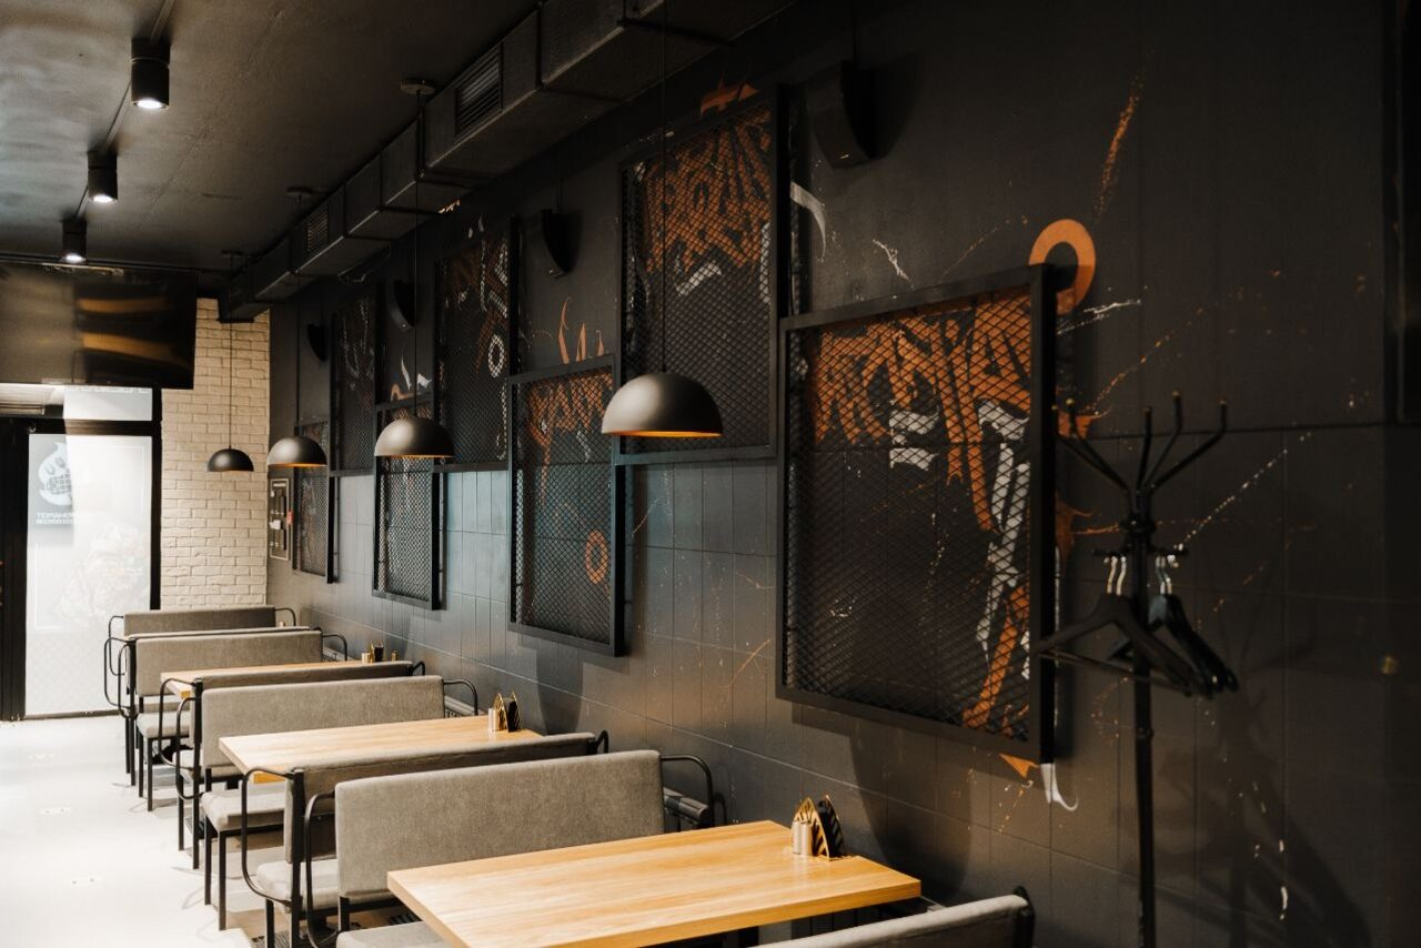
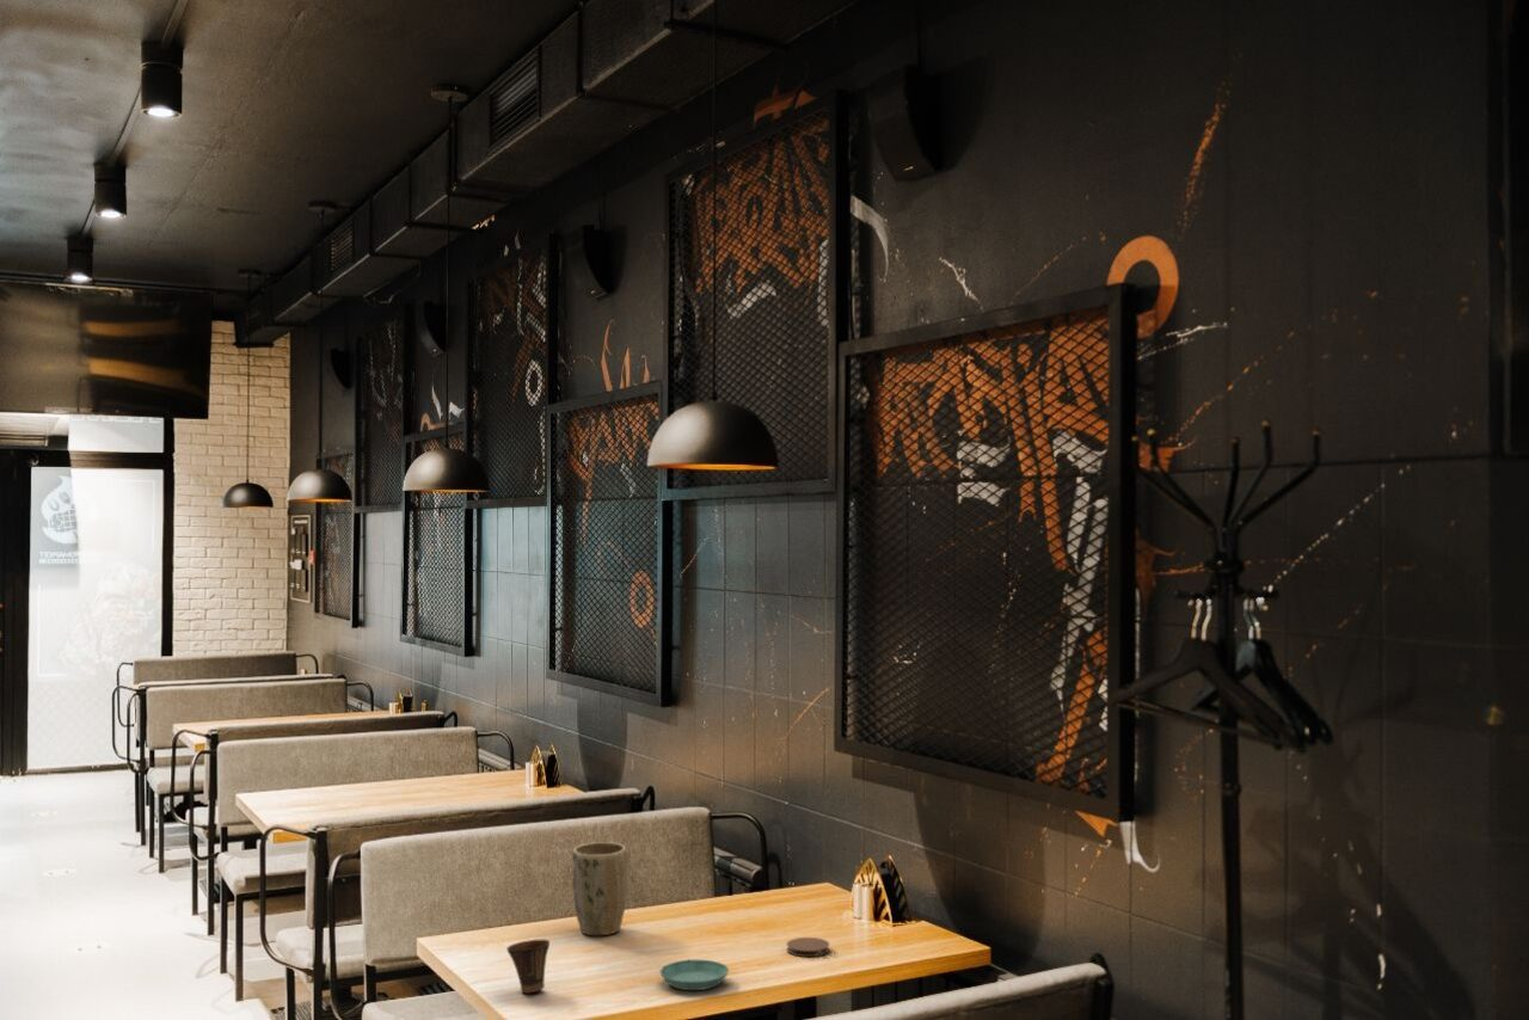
+ coaster [786,936,830,958]
+ plant pot [571,841,628,936]
+ cup [505,939,551,994]
+ saucer [659,959,730,991]
